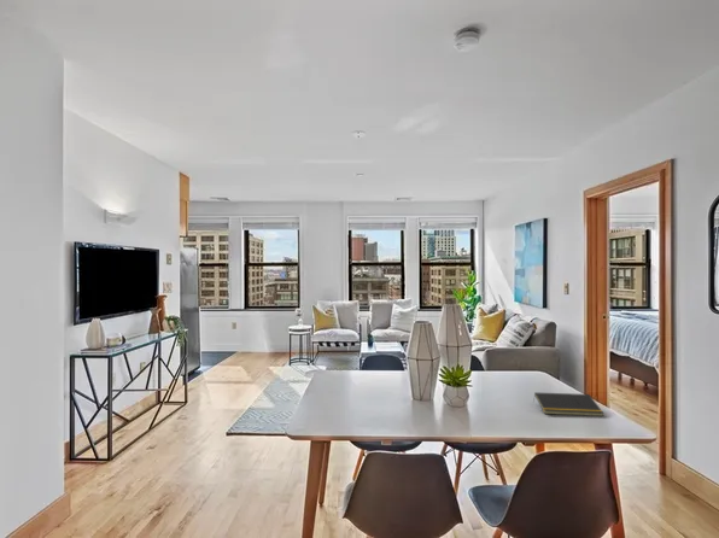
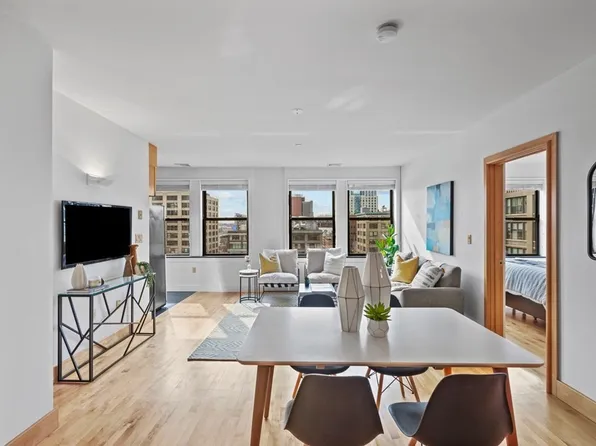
- notepad [532,391,606,417]
